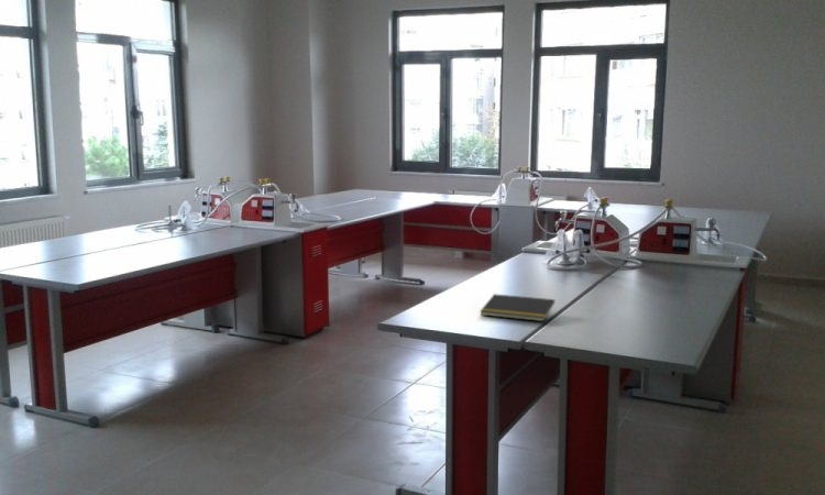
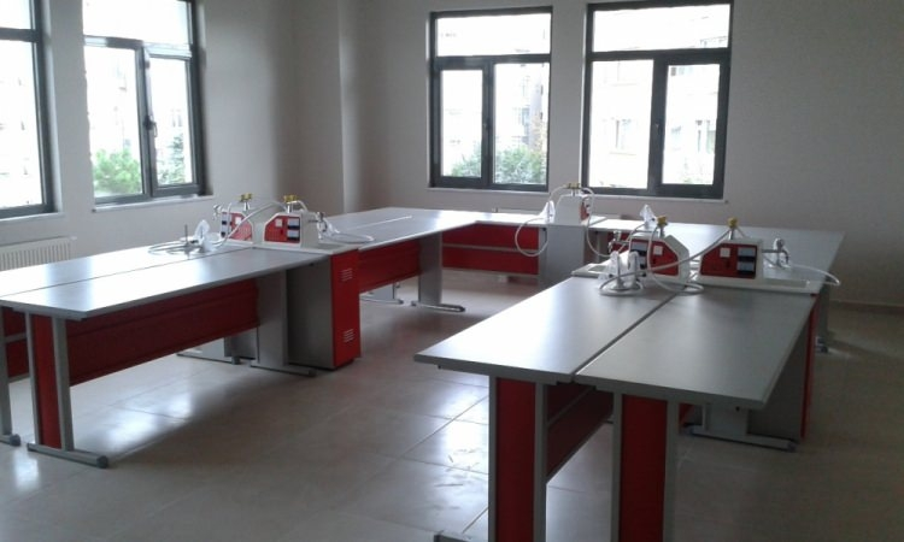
- notepad [479,293,556,322]
